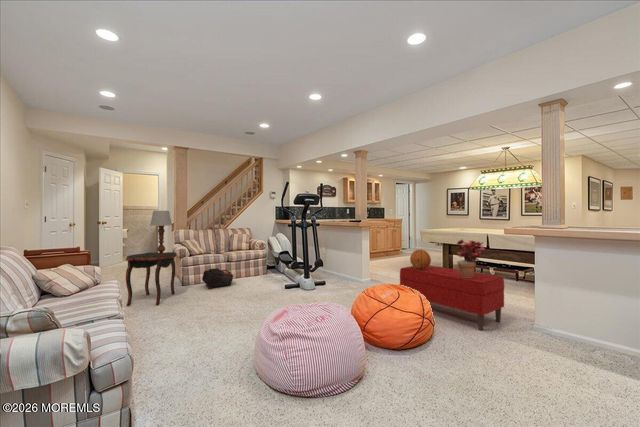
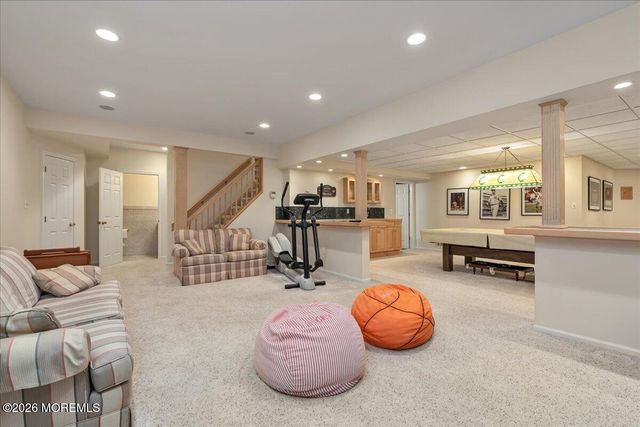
- potted plant [454,238,486,278]
- backpack [201,267,234,290]
- basketball [409,249,432,270]
- table lamp [149,210,173,257]
- side table [125,251,178,307]
- bench [399,264,505,331]
